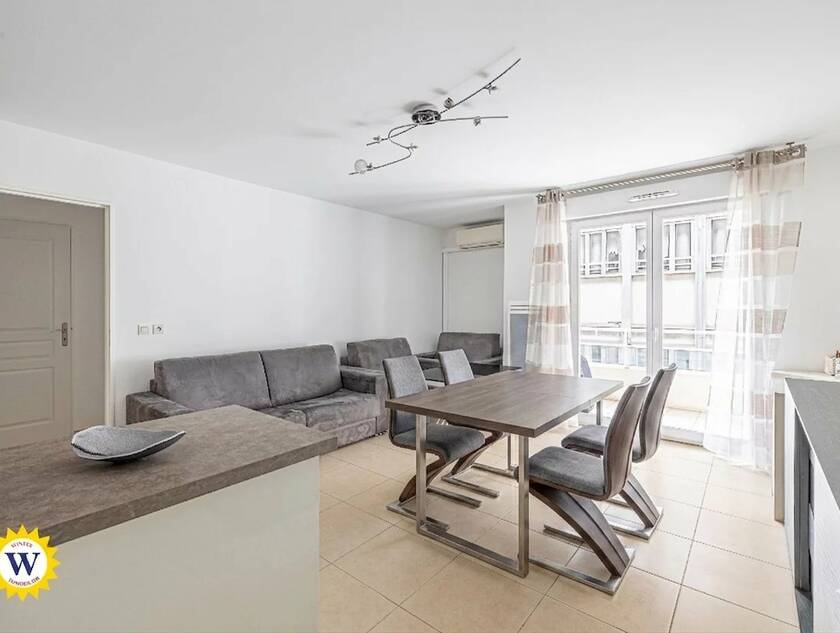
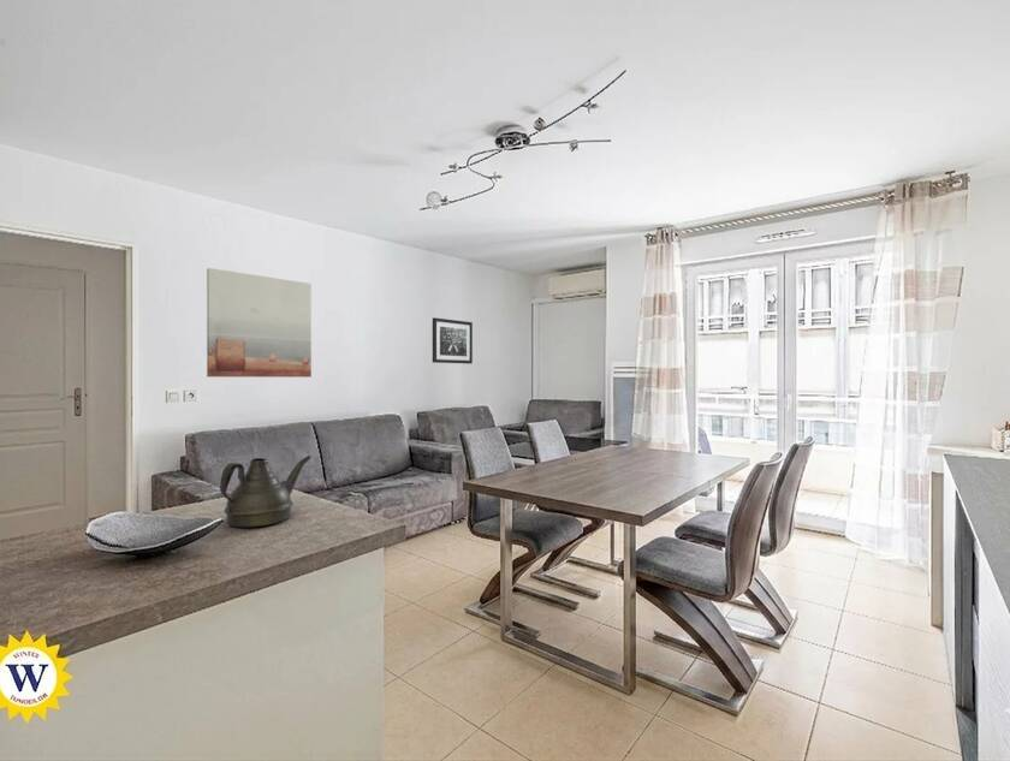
+ wall art [206,267,313,379]
+ teapot [219,454,313,528]
+ wall art [432,316,474,364]
